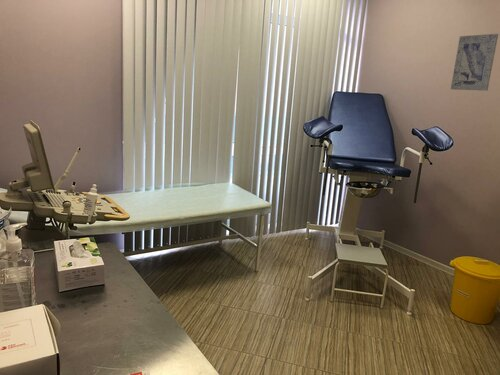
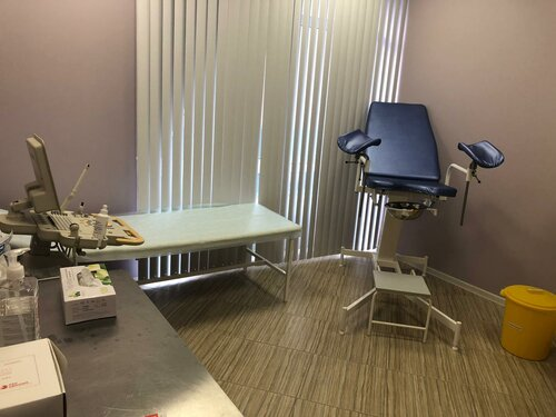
- wall art [450,33,499,92]
